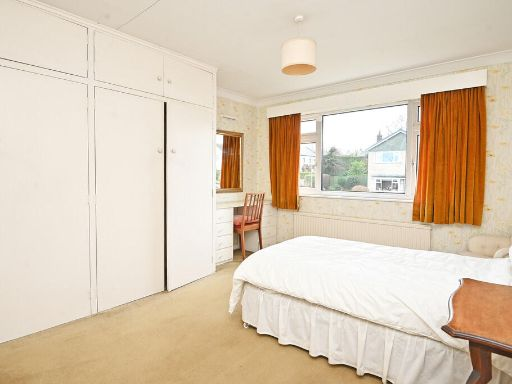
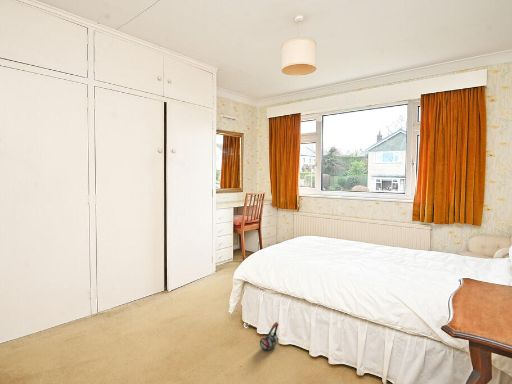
+ bag [259,321,280,351]
